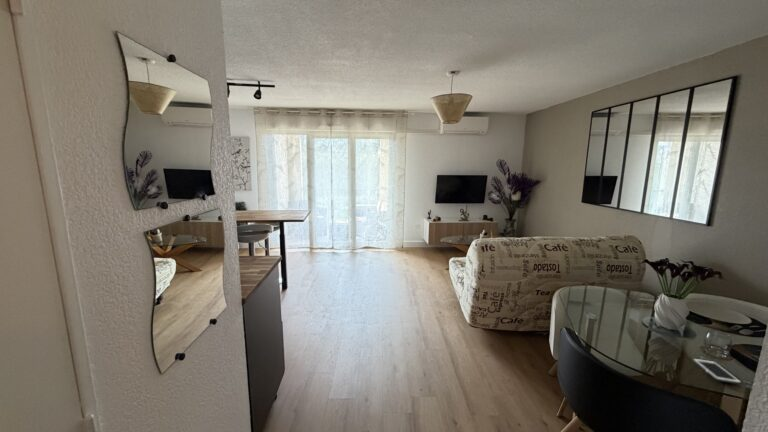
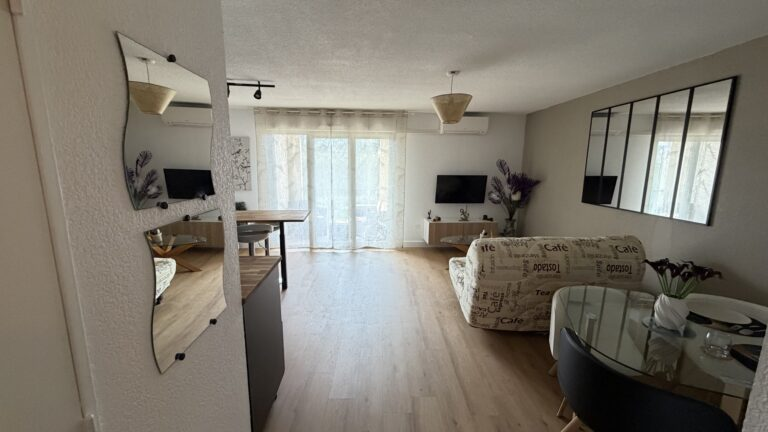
- cell phone [692,357,743,385]
